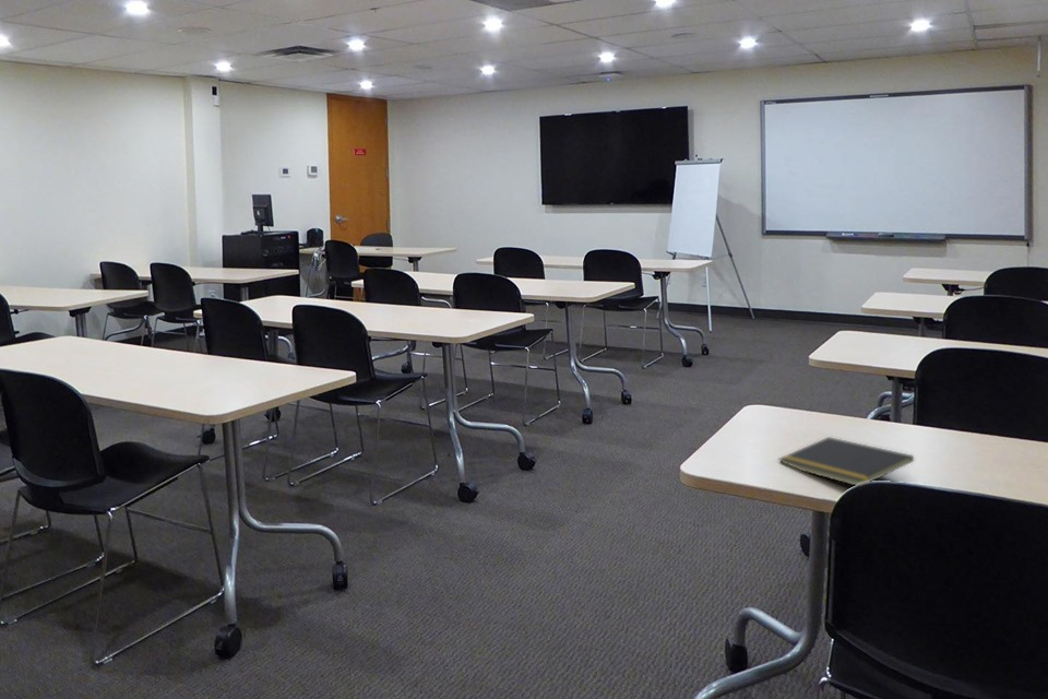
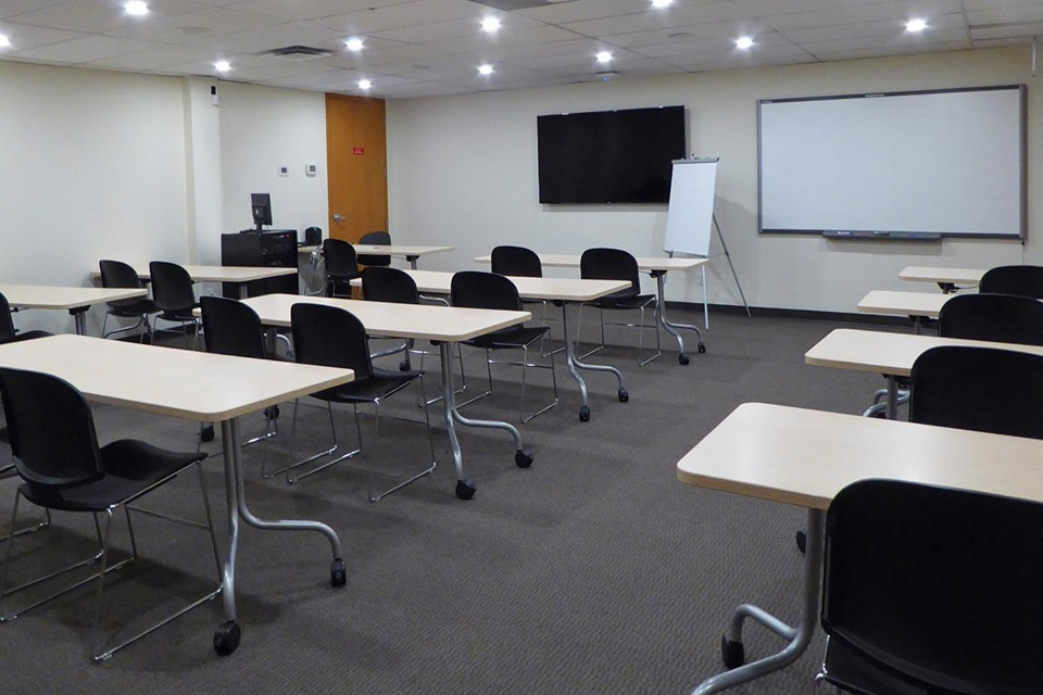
- notepad [777,436,915,487]
